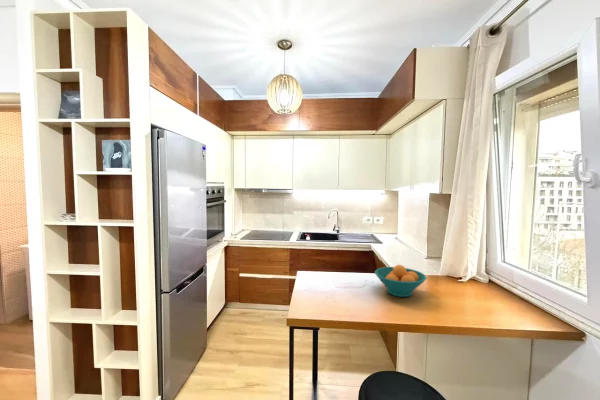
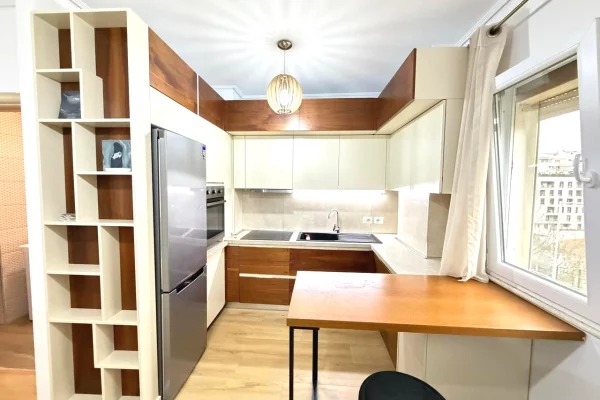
- fruit bowl [374,264,428,298]
